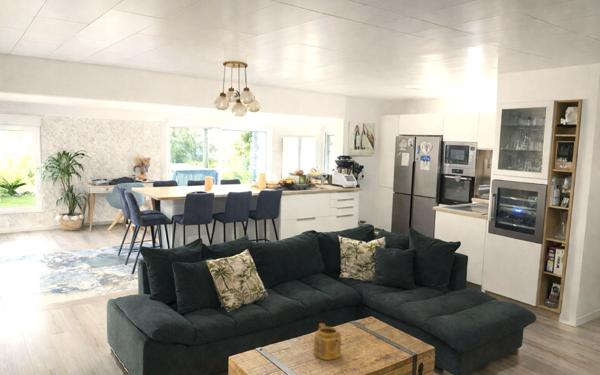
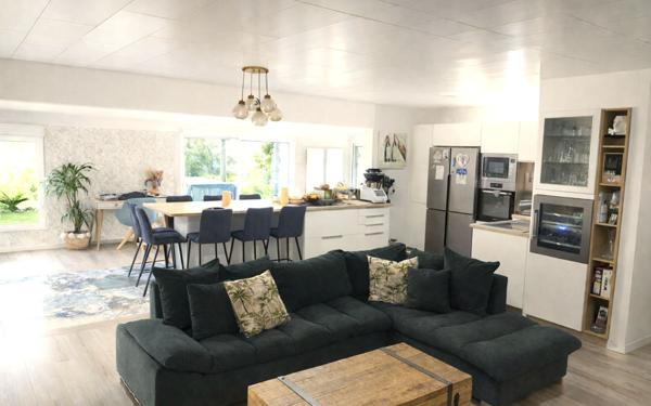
- teapot [313,322,342,361]
